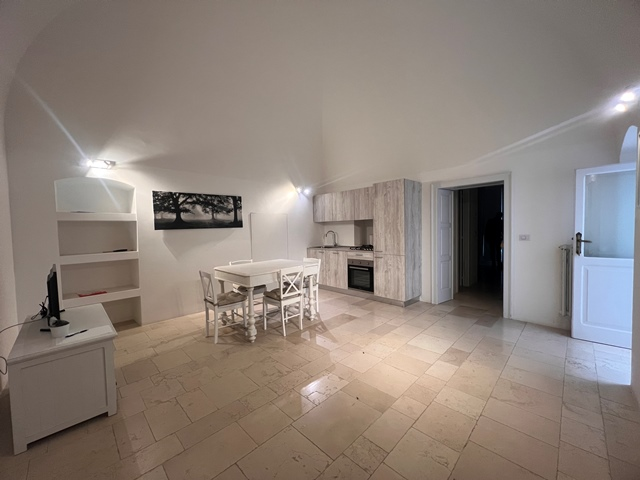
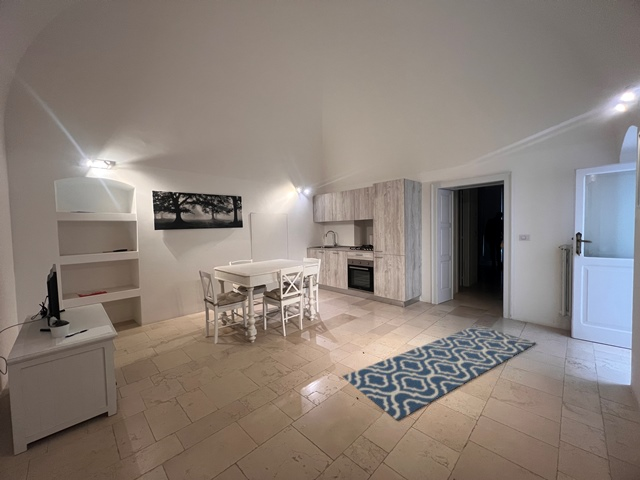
+ rug [341,324,537,422]
